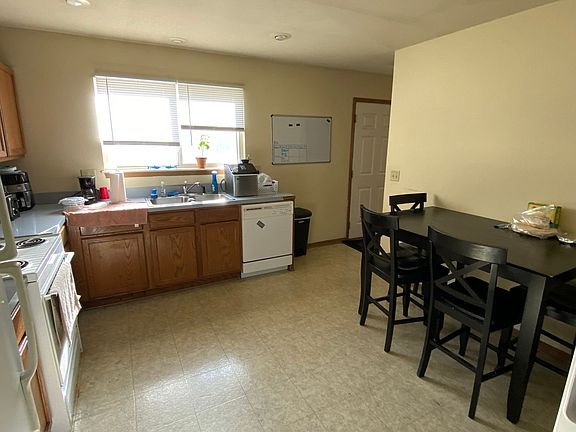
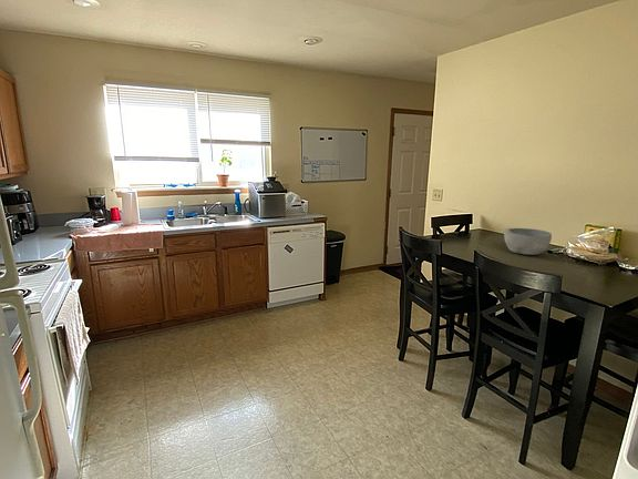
+ bowl [503,227,553,256]
